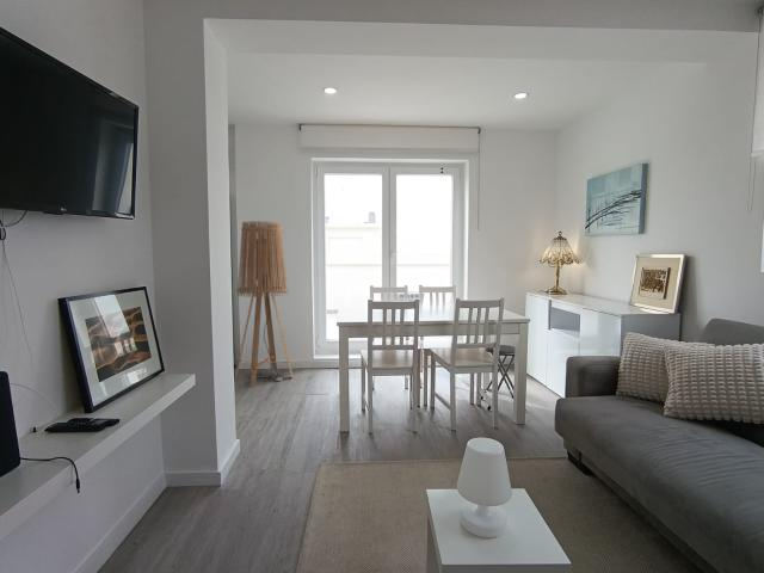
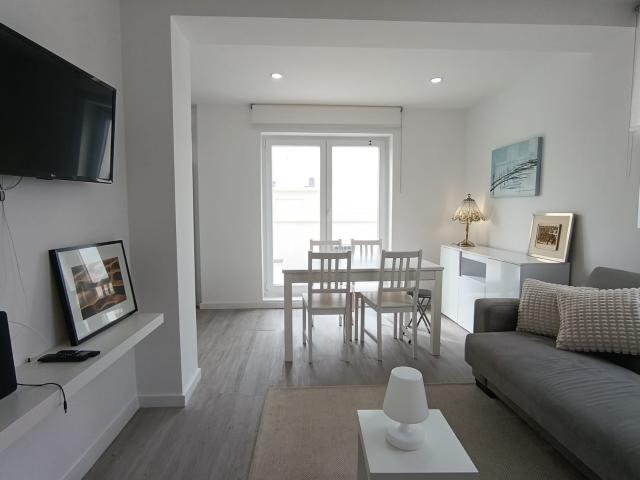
- floor lamp [234,220,294,387]
